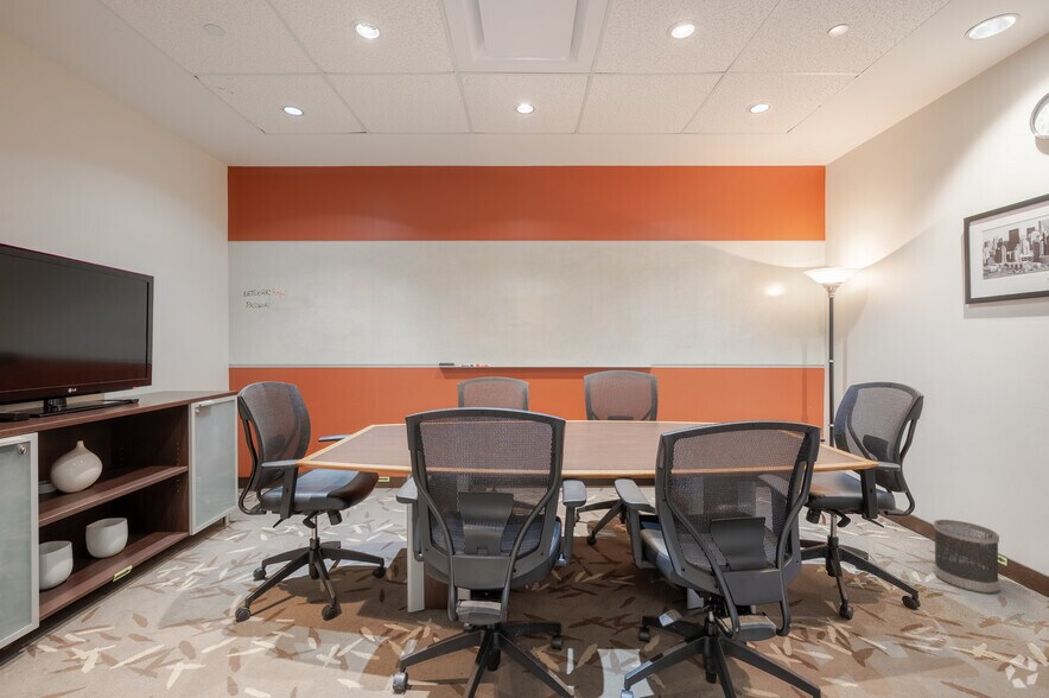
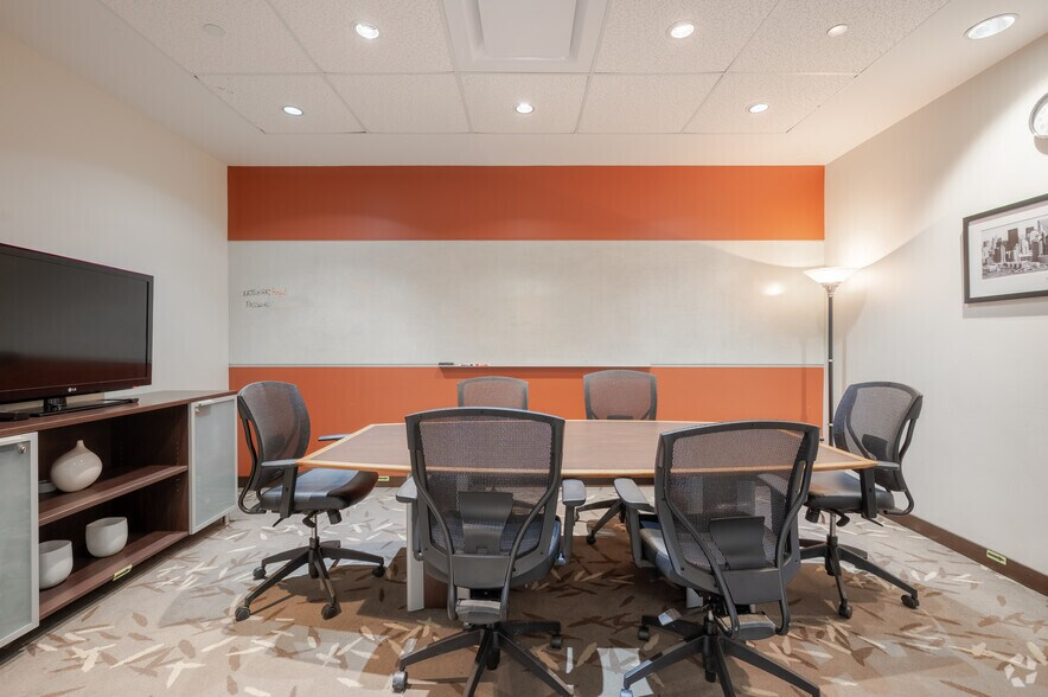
- wastebasket [933,519,1000,595]
